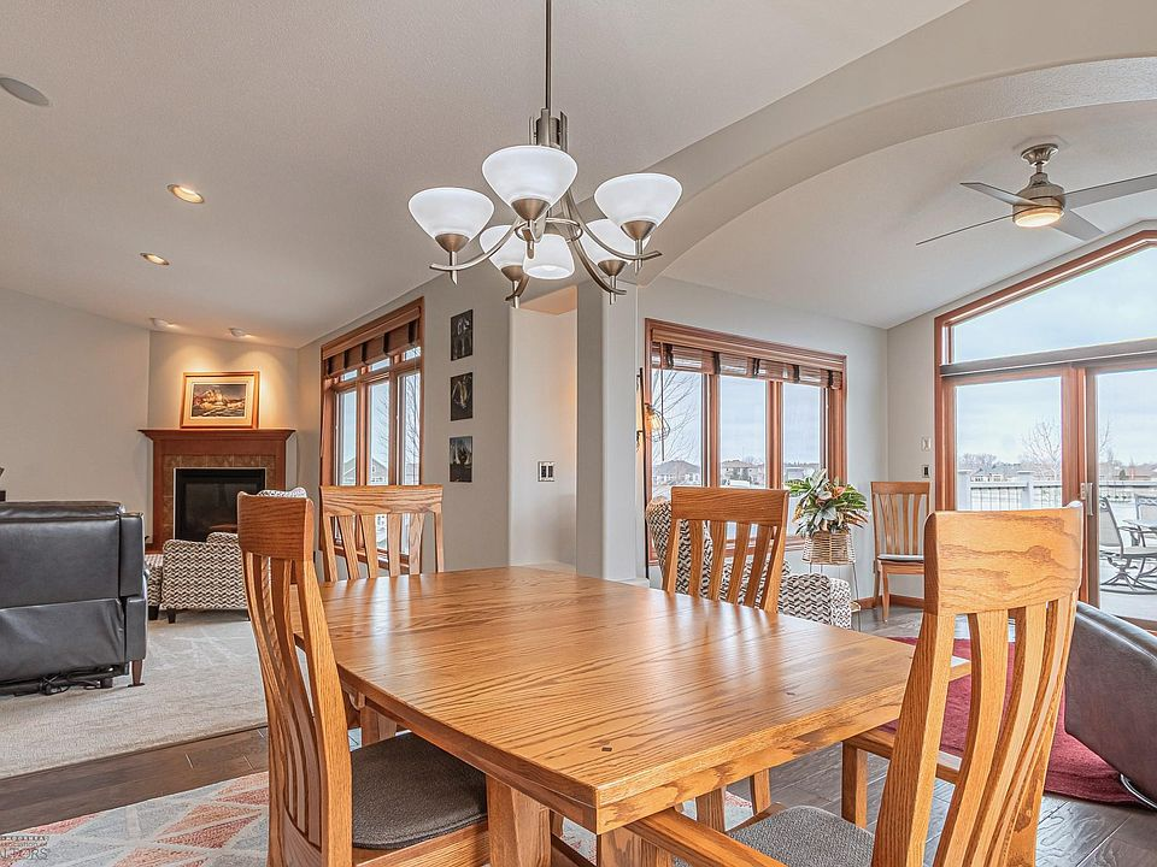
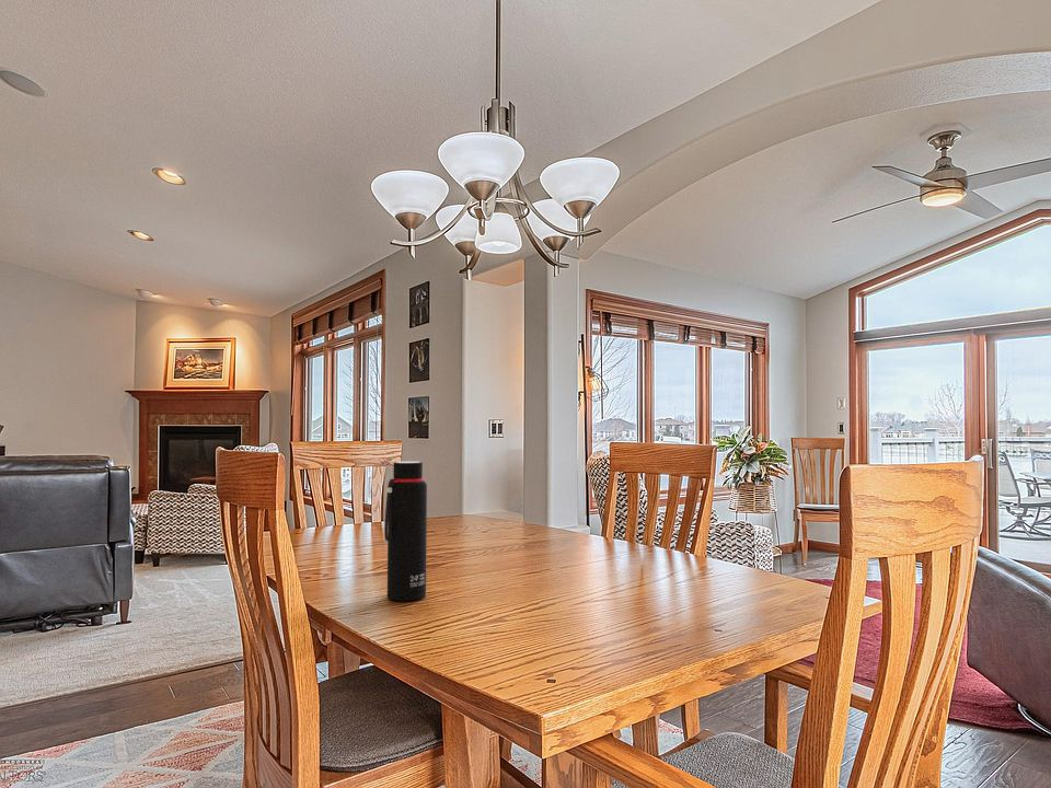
+ water bottle [383,461,428,602]
